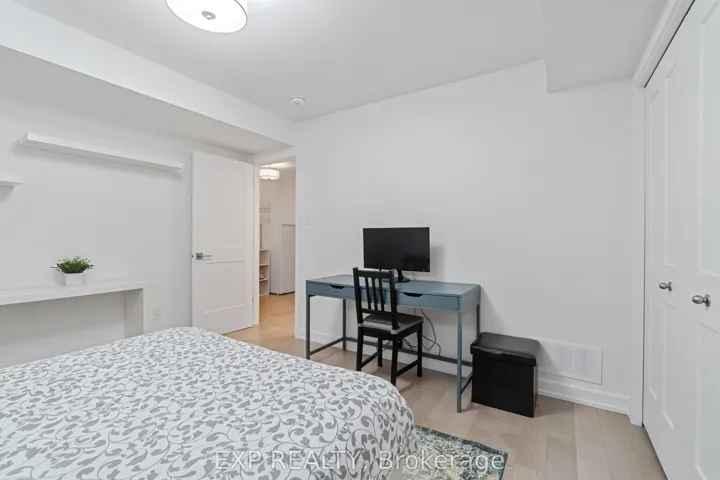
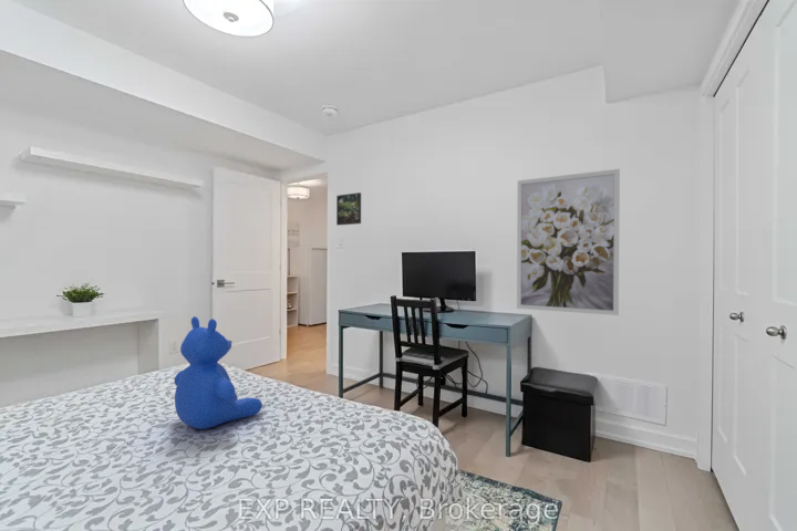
+ teddy bear [174,315,263,430]
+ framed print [335,191,362,227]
+ wall art [516,168,621,316]
